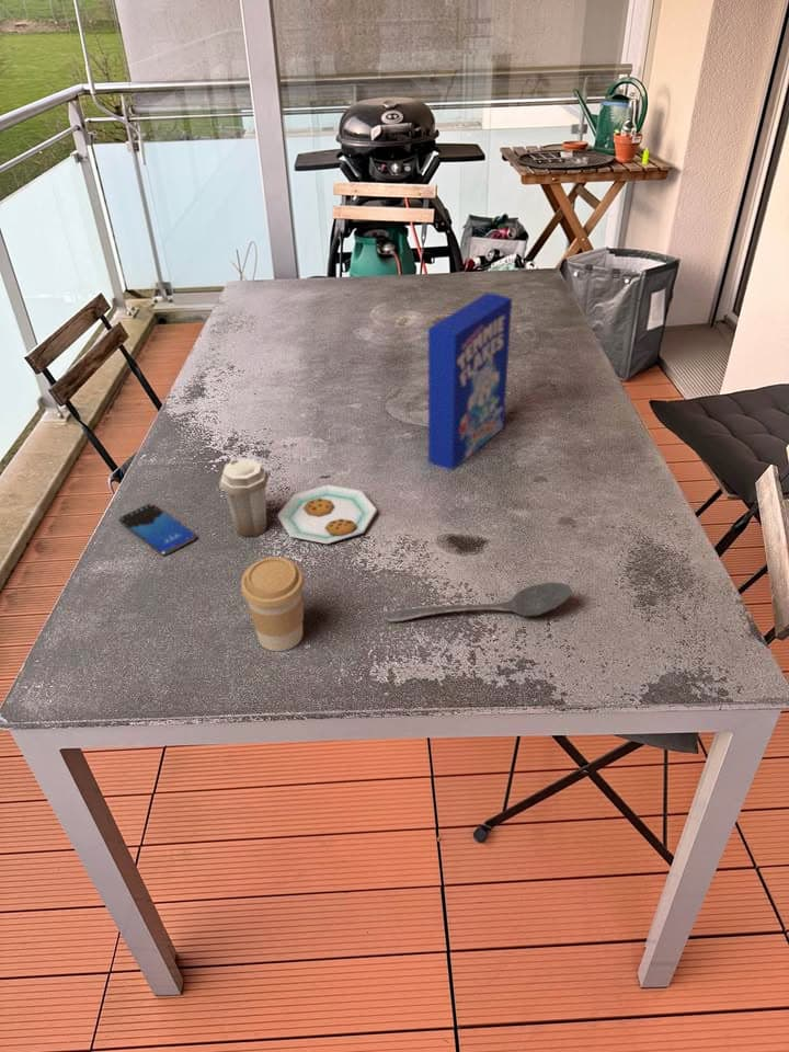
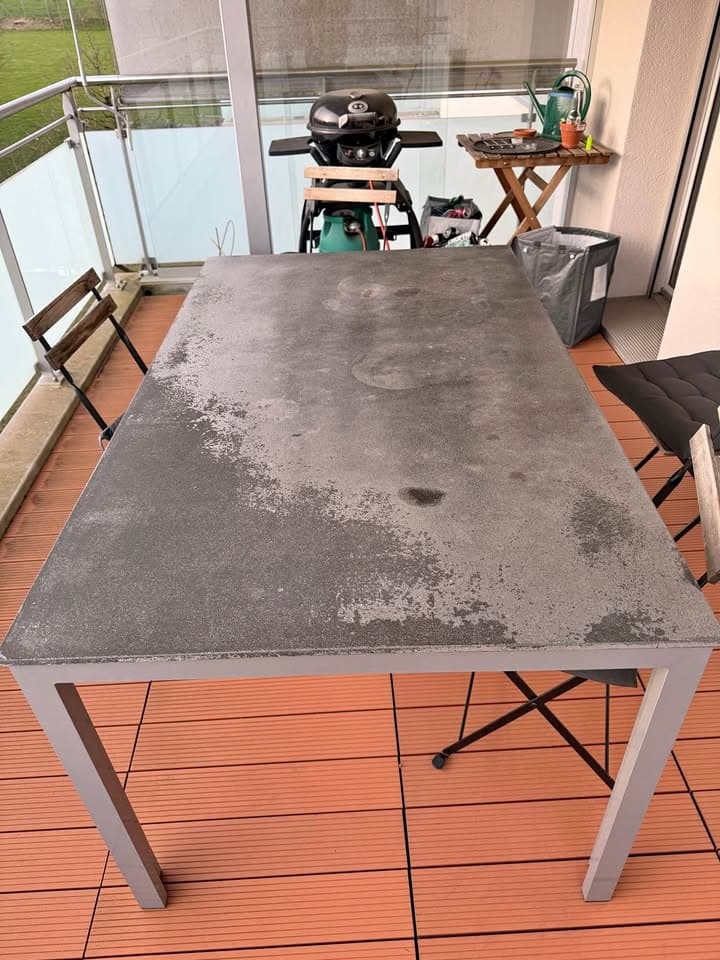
- coffee cup [240,556,306,652]
- smartphone [117,502,197,557]
- cereal box [427,293,513,471]
- plate [218,458,378,545]
- stirrer [384,581,574,624]
